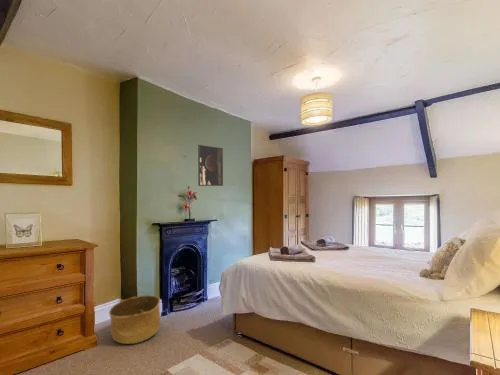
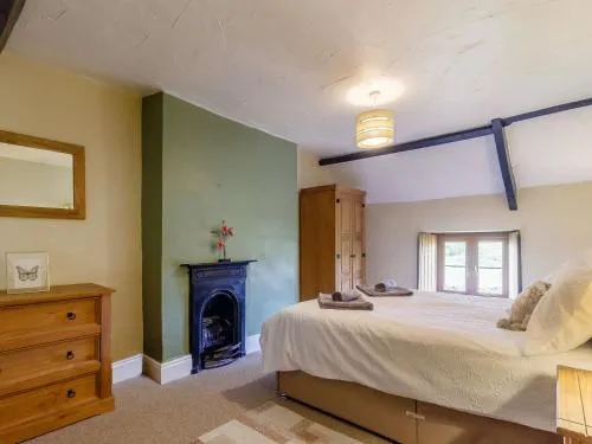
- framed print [197,144,224,187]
- basket [108,294,161,345]
